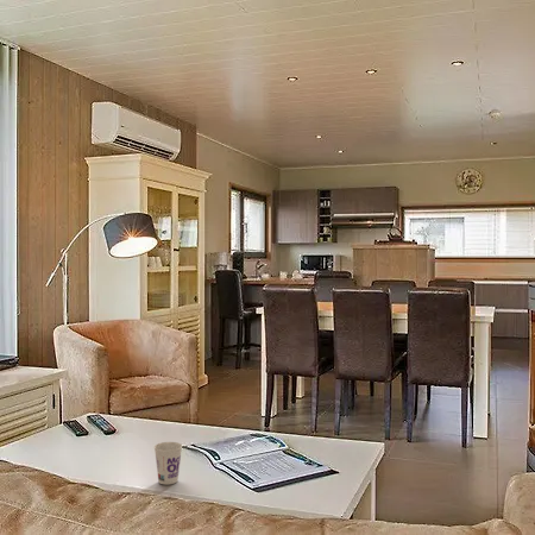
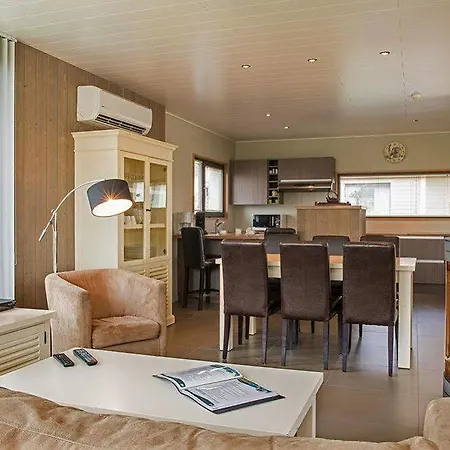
- cup [153,441,183,486]
